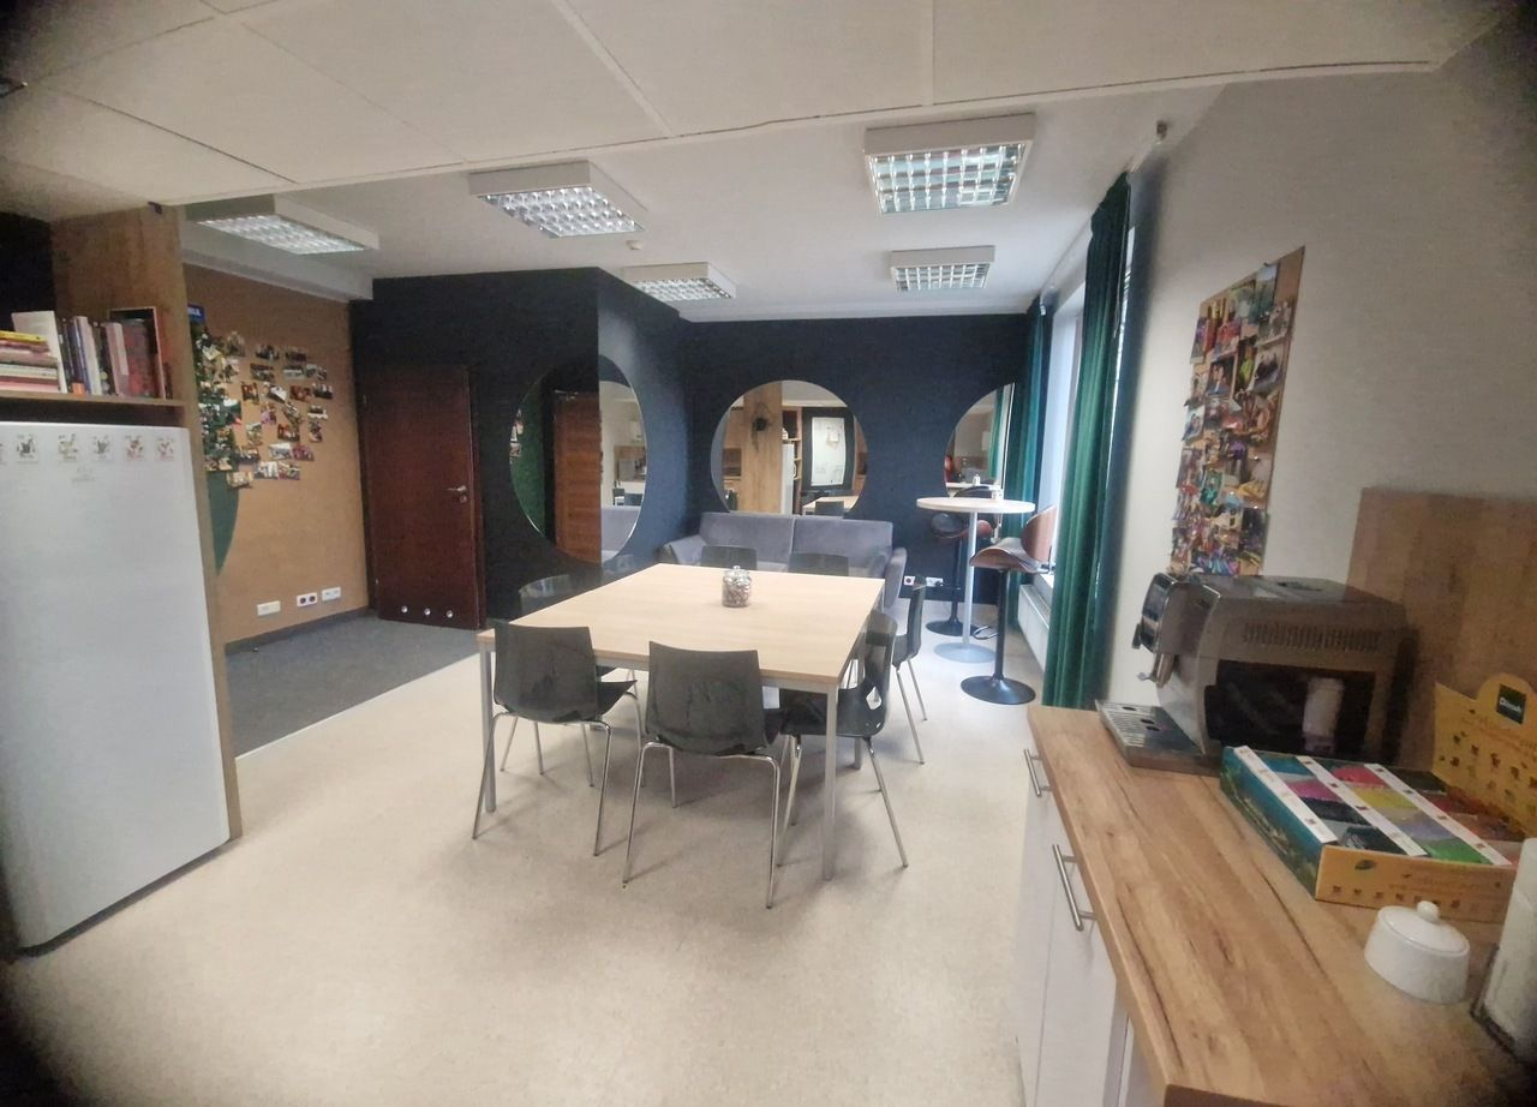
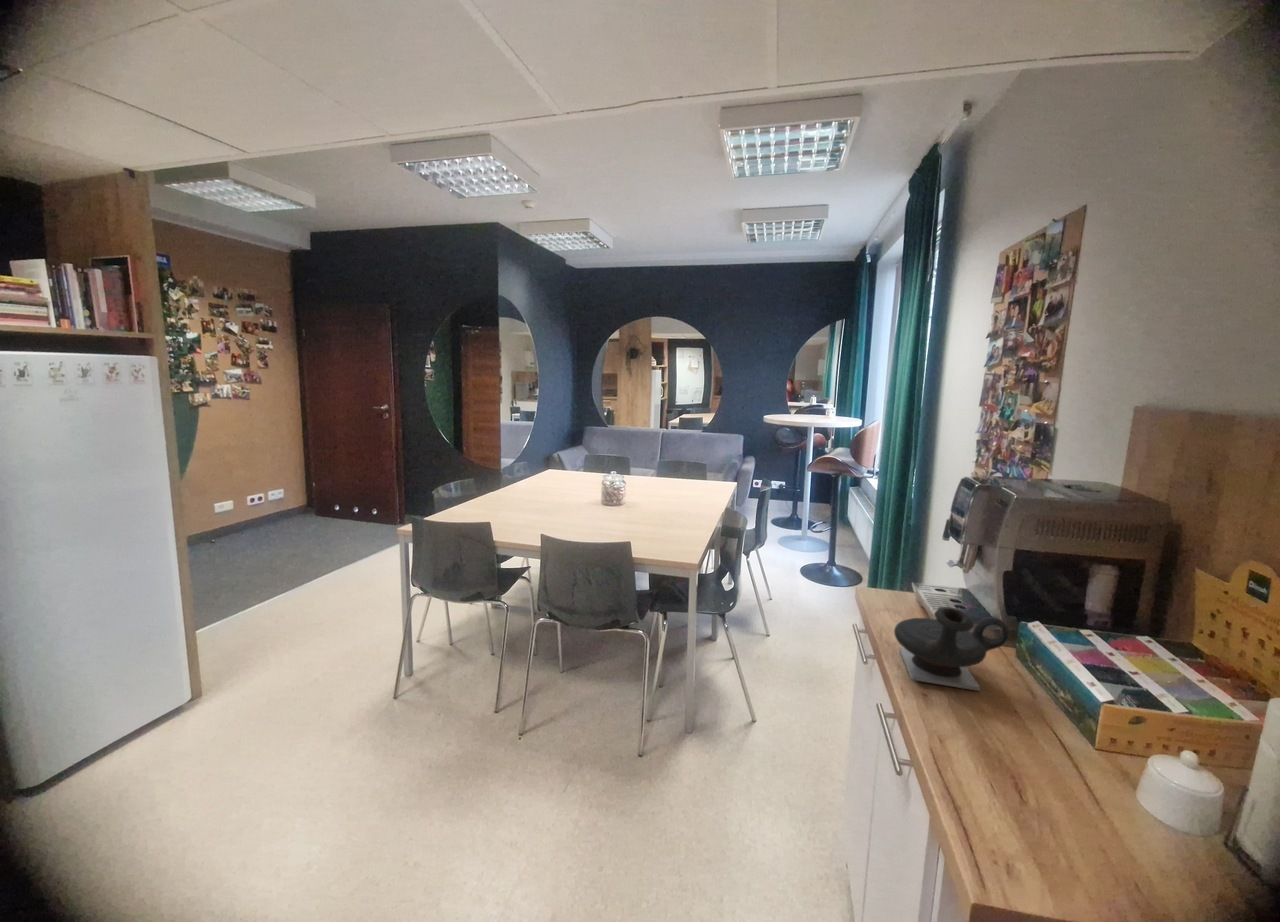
+ teapot [893,606,1011,692]
